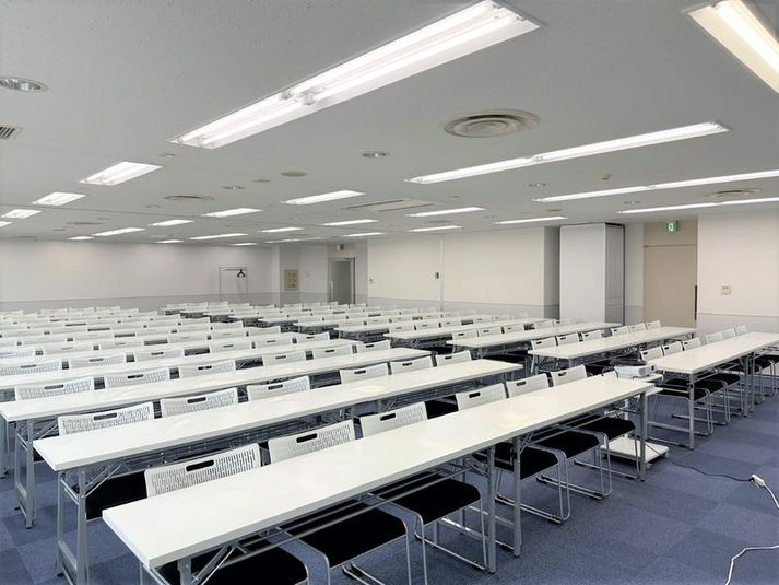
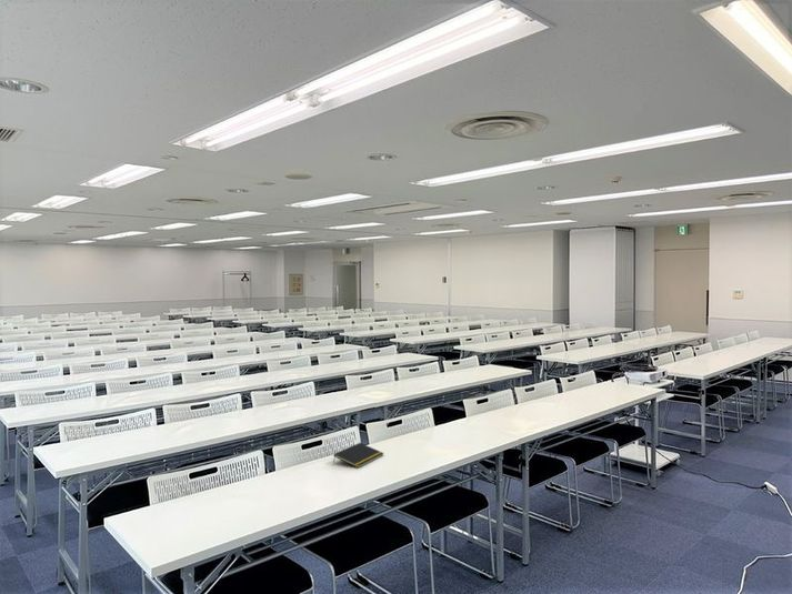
+ notepad [332,442,384,469]
